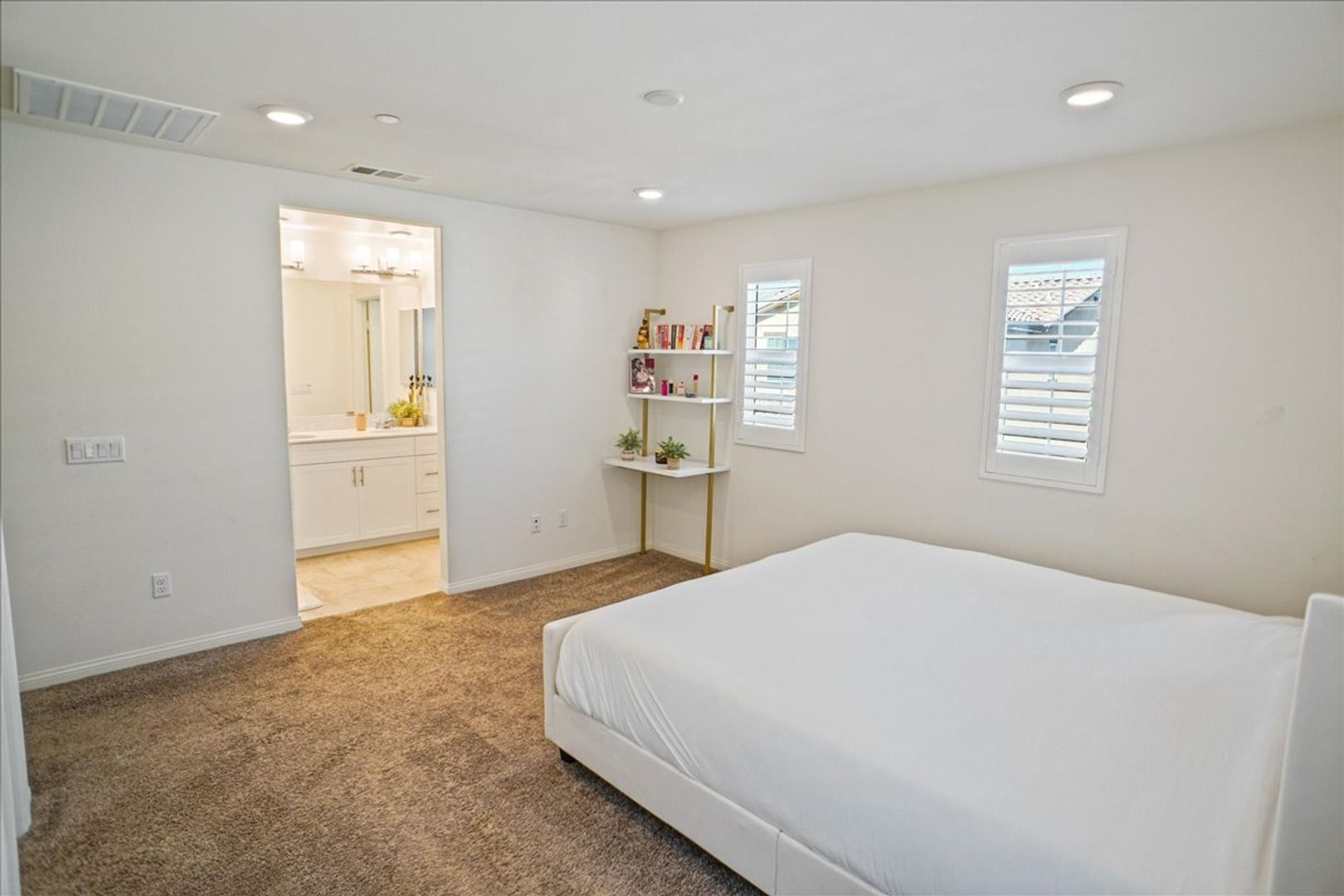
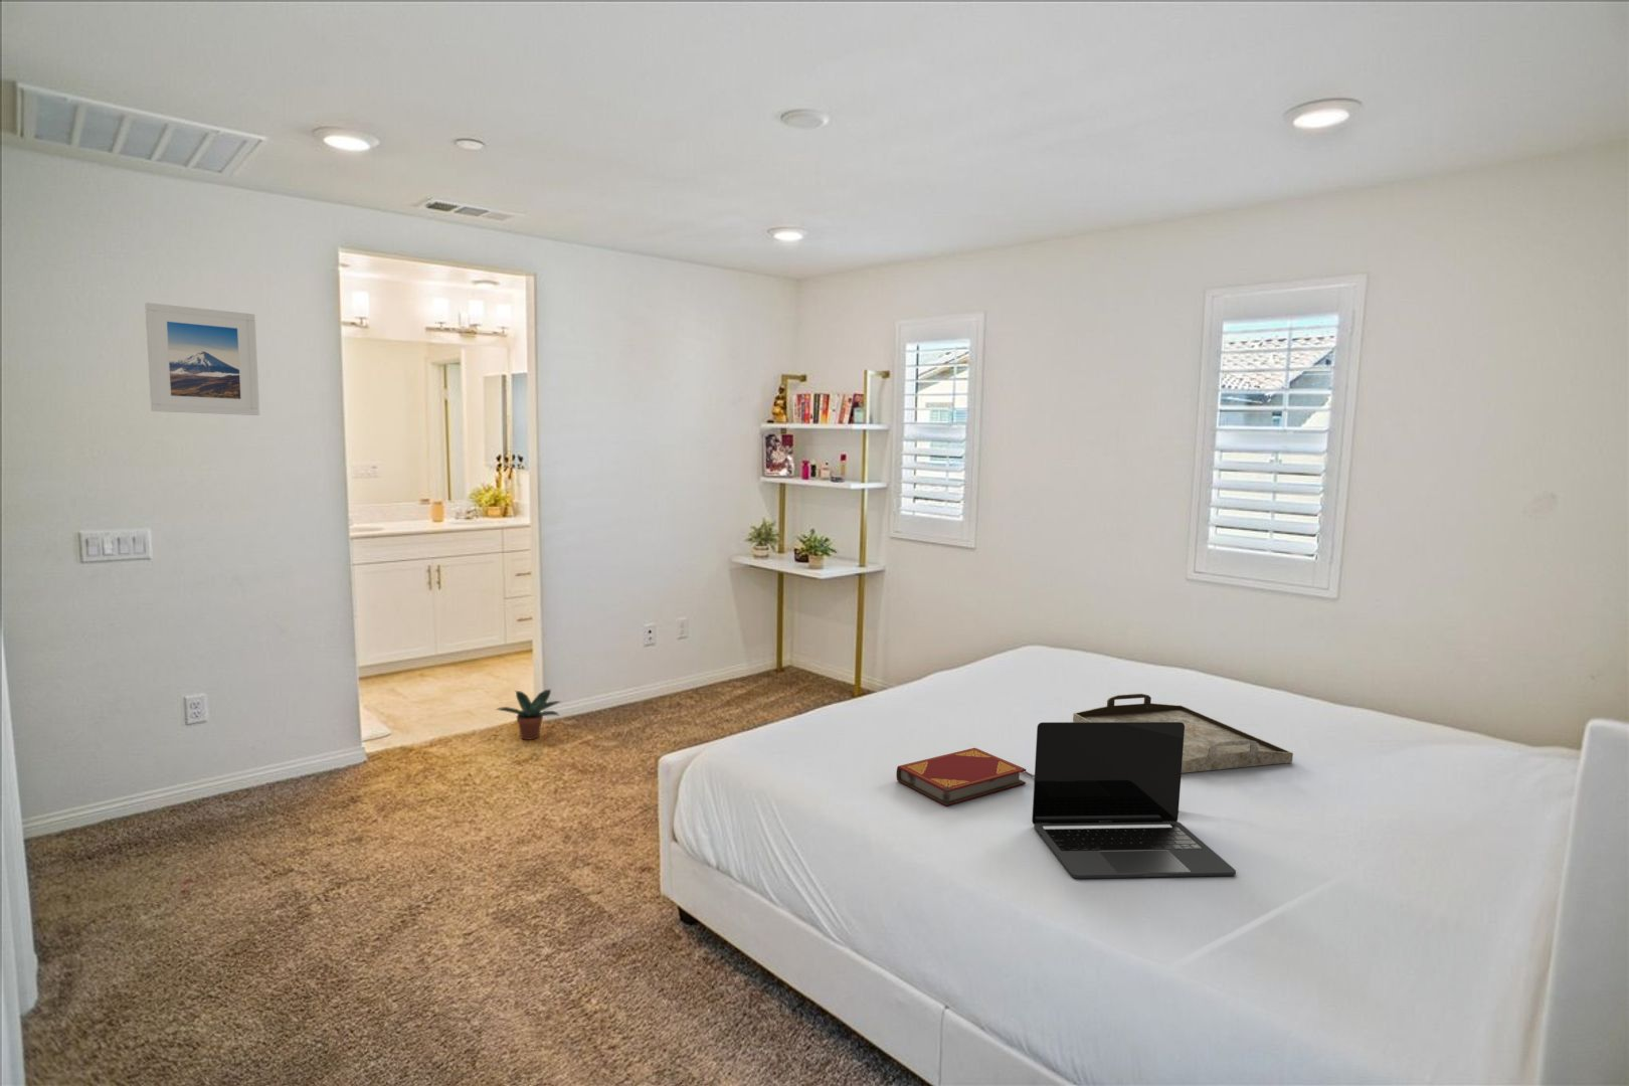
+ laptop [1030,721,1236,879]
+ serving tray [1071,693,1294,775]
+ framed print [144,302,261,416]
+ potted plant [495,687,562,741]
+ hardback book [894,747,1027,806]
